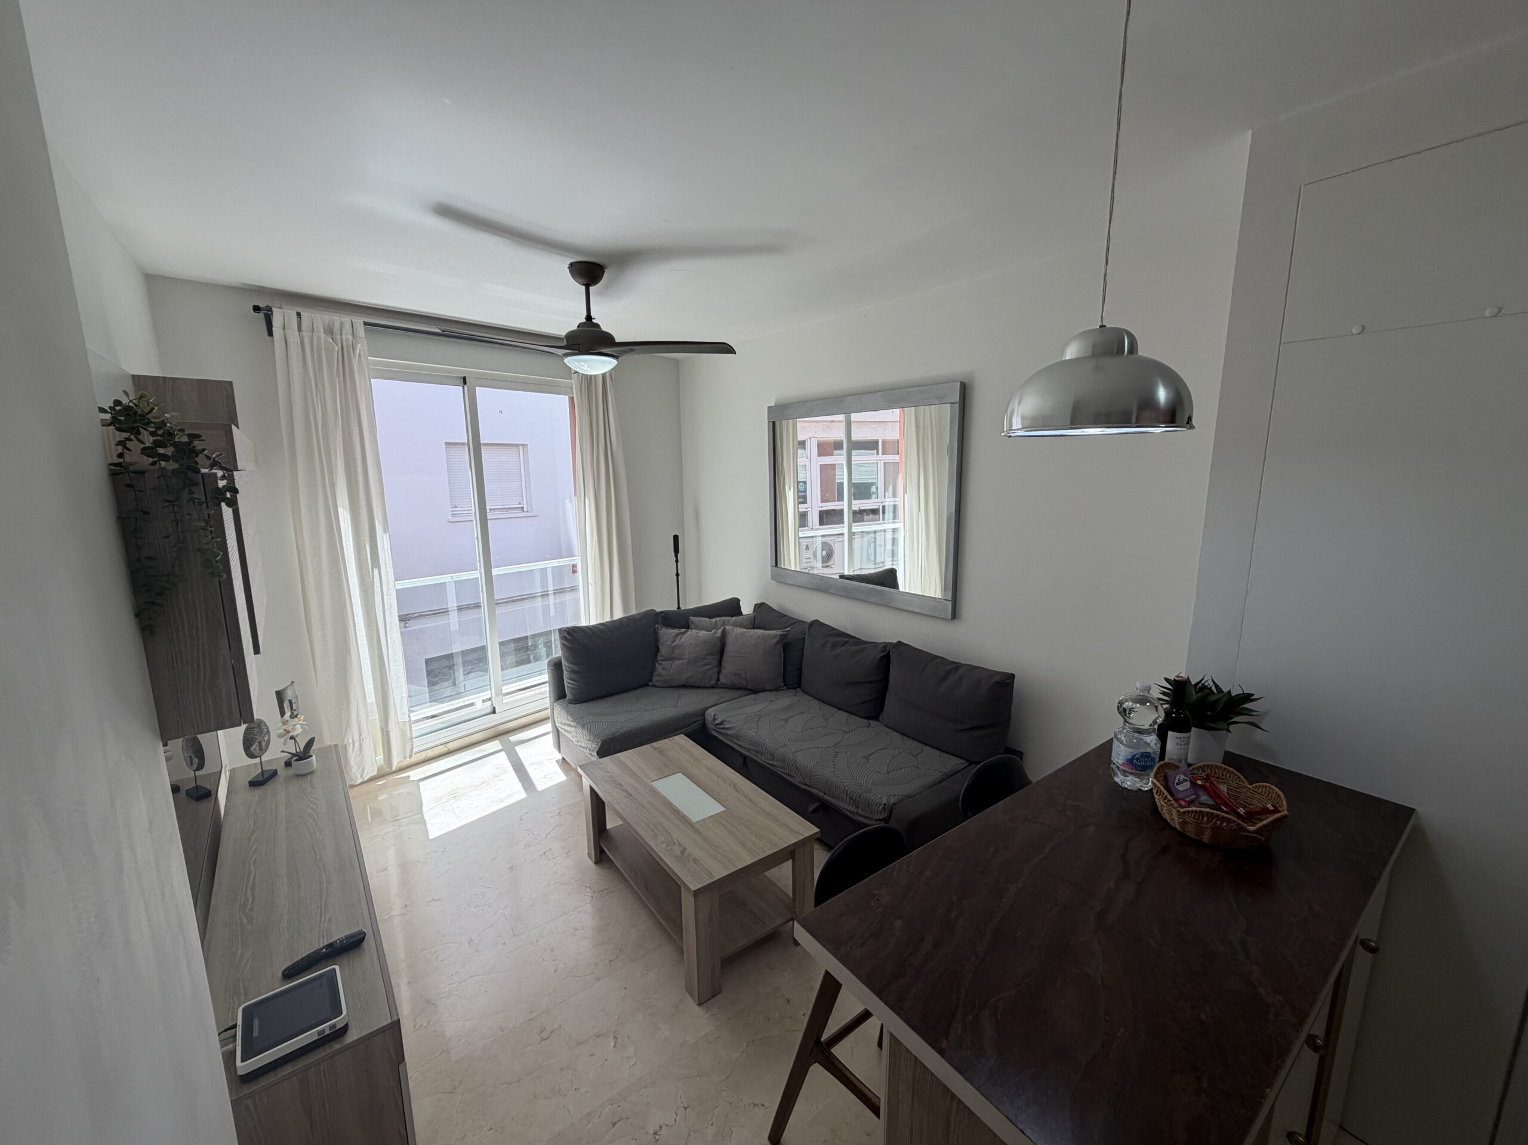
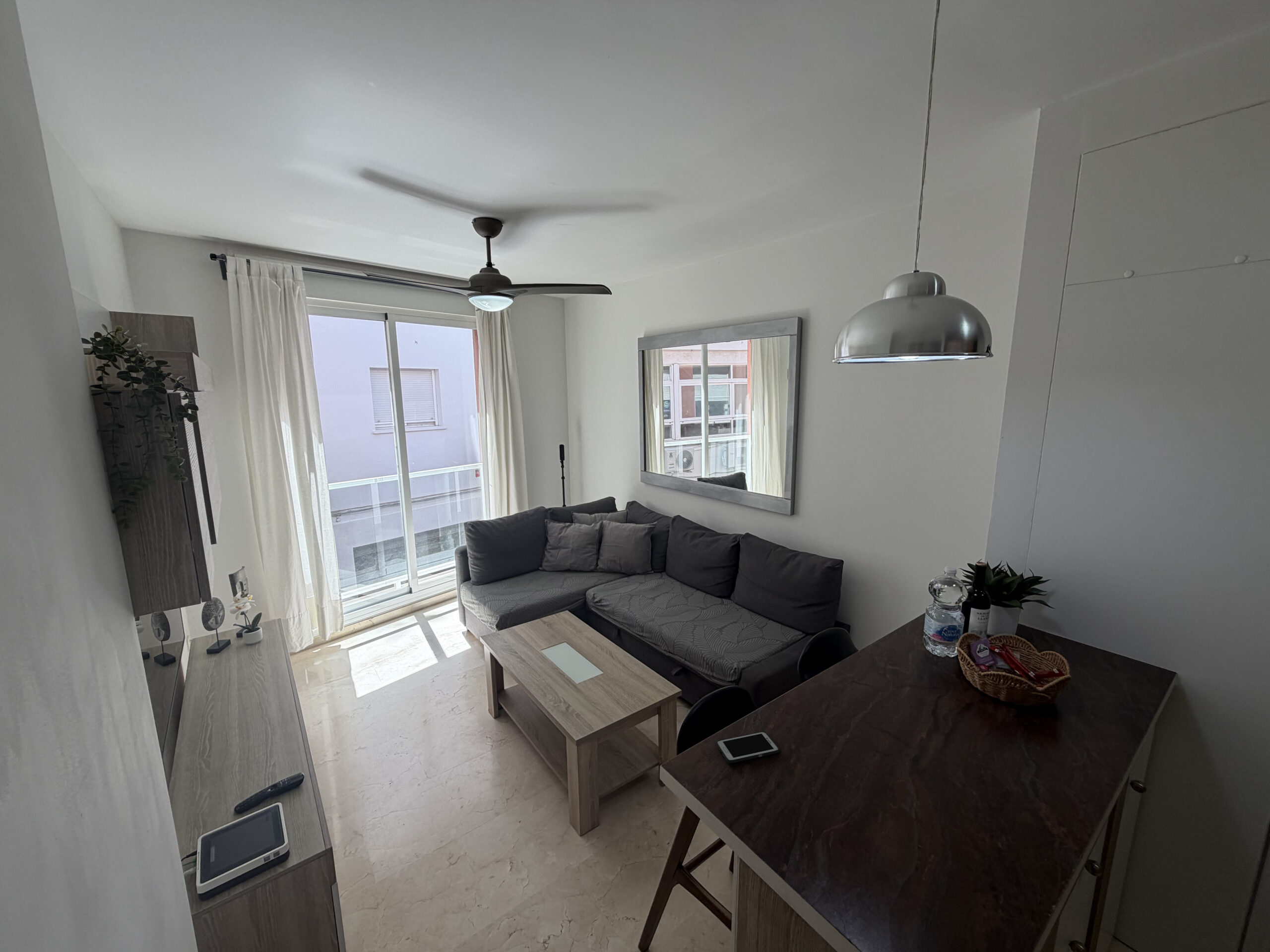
+ cell phone [716,731,780,764]
